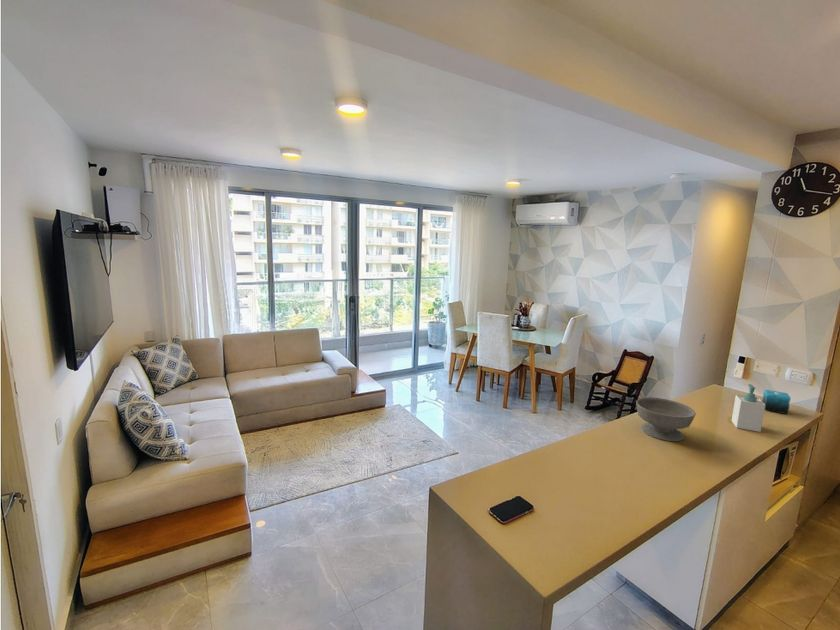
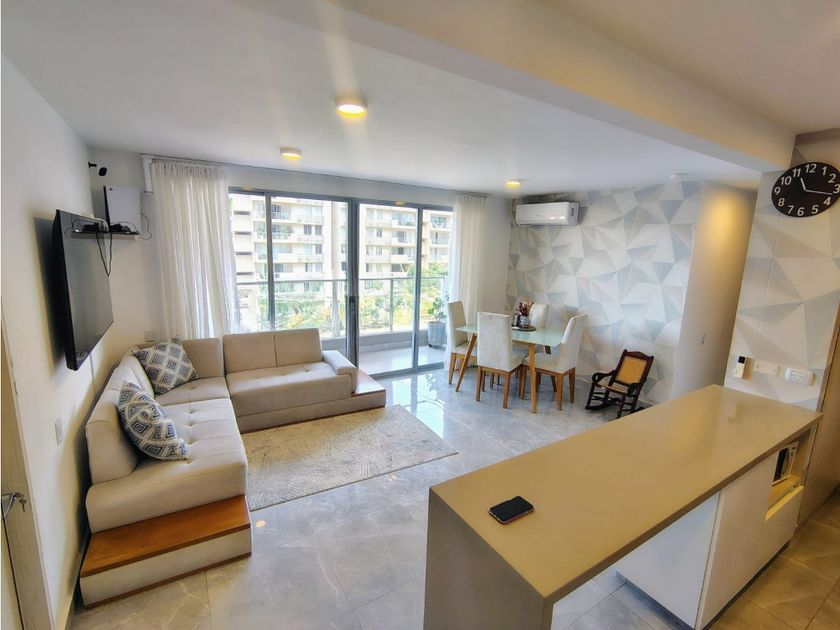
- bowl [635,396,697,442]
- candle [761,389,792,415]
- soap bottle [731,383,765,433]
